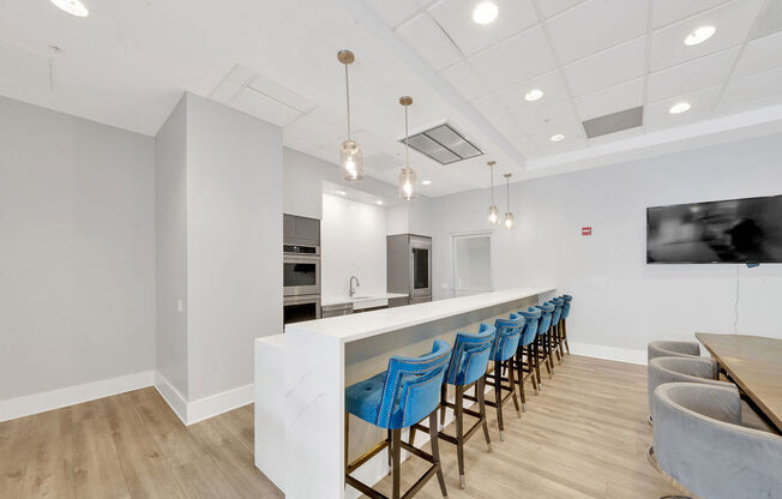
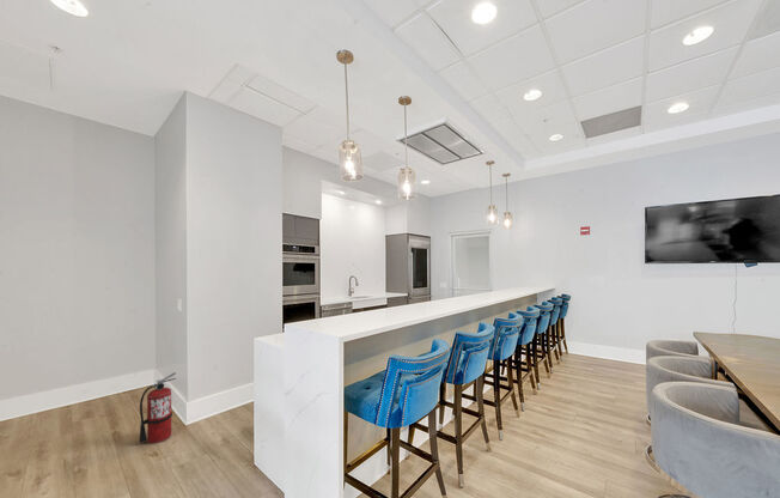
+ fire extinguisher [139,371,177,445]
